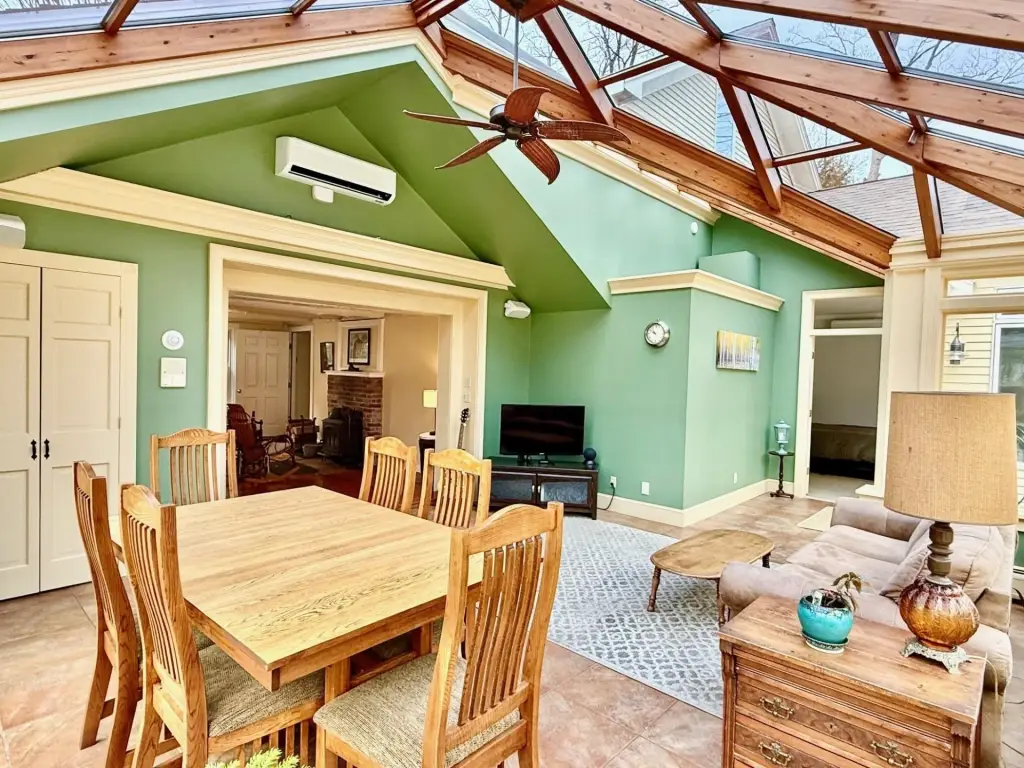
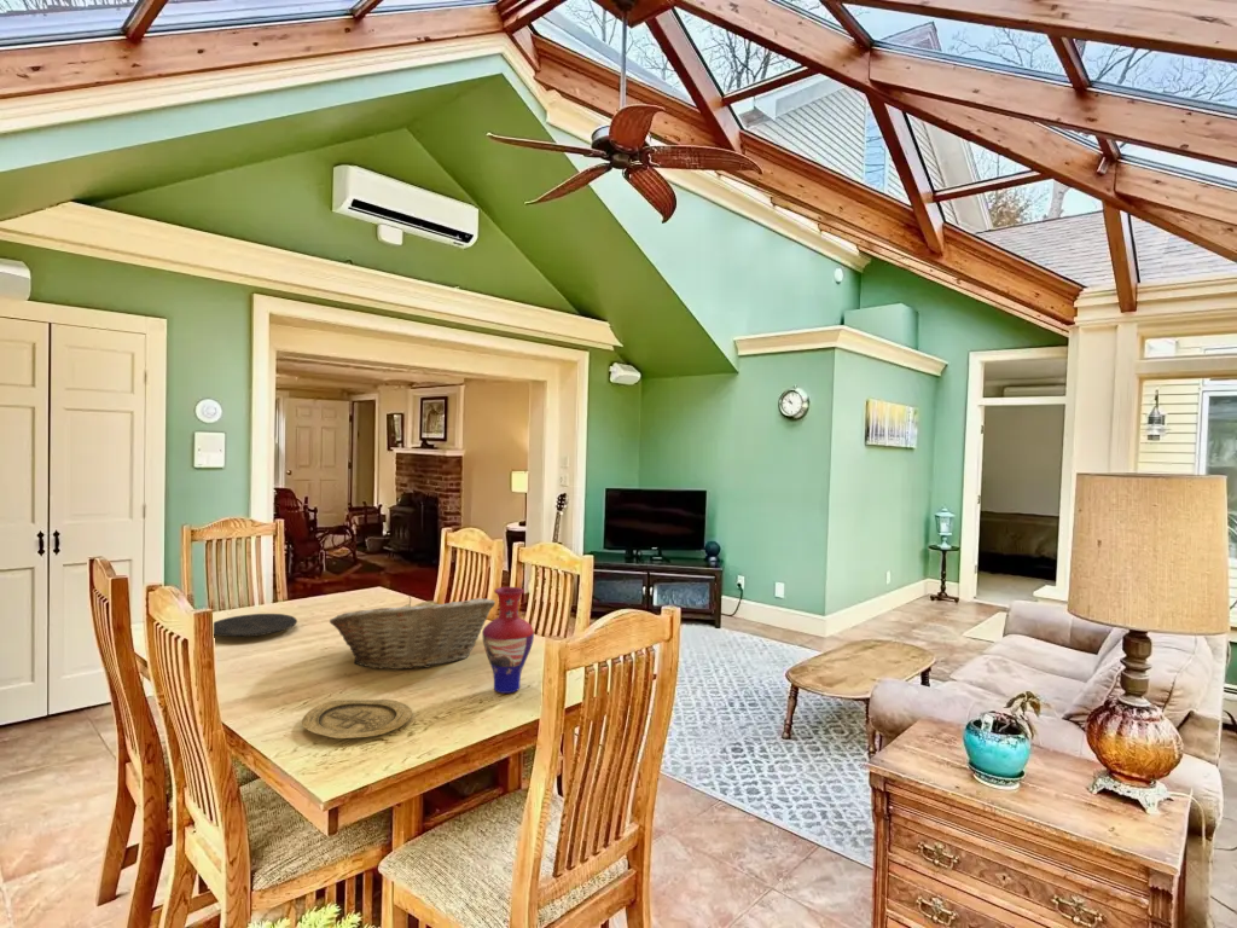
+ plate [301,698,413,740]
+ plate [213,613,298,638]
+ vase [481,586,535,695]
+ fruit basket [329,594,496,671]
